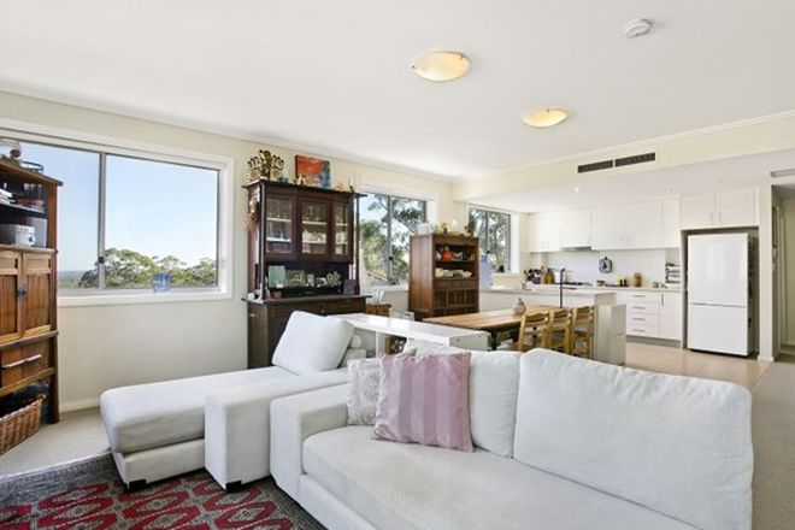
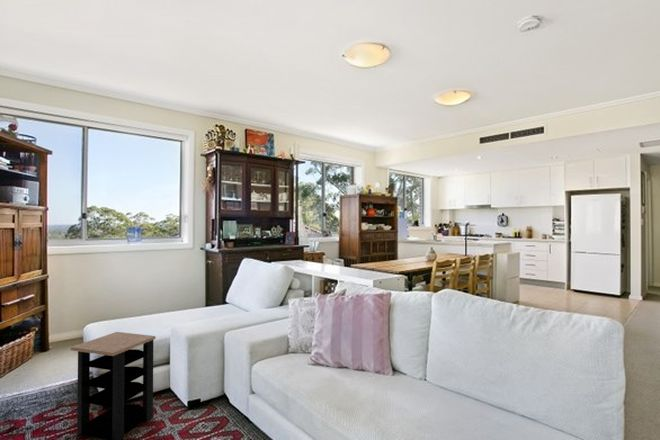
+ side table [70,331,156,440]
